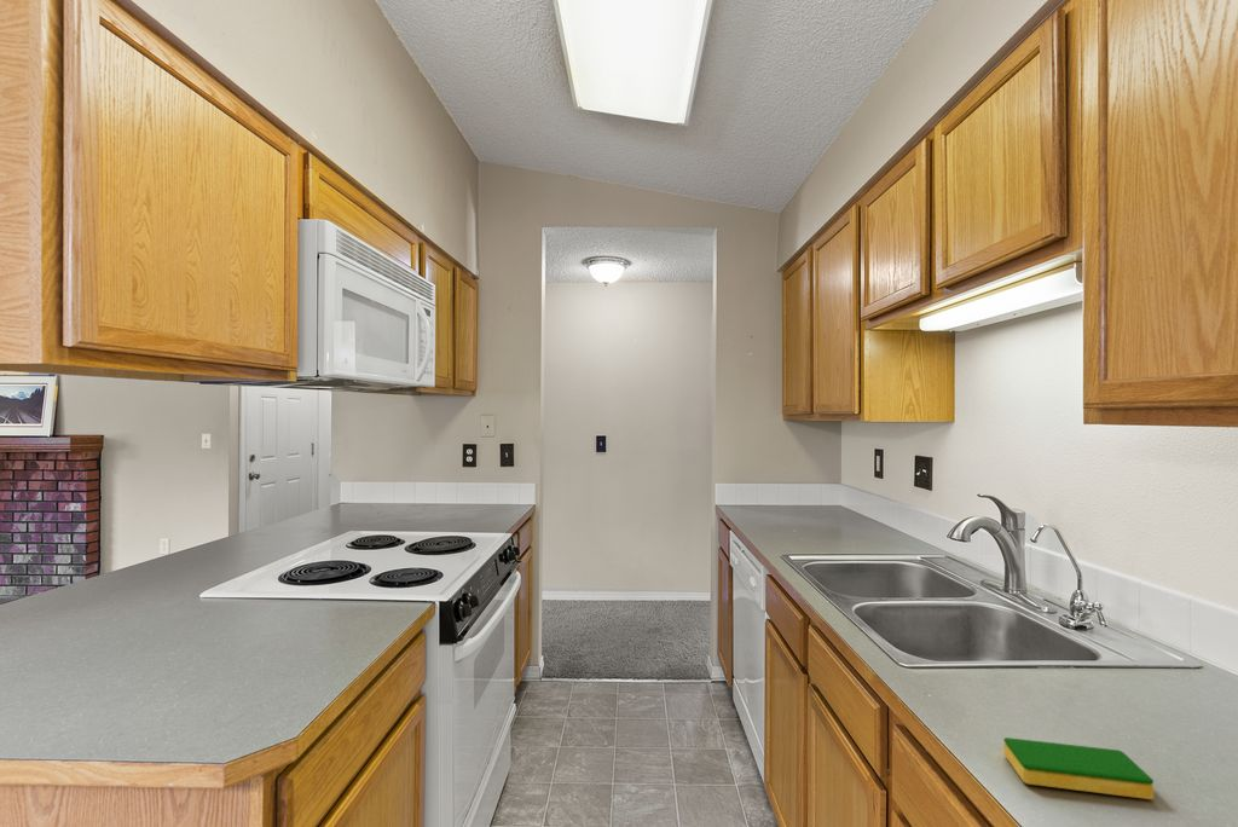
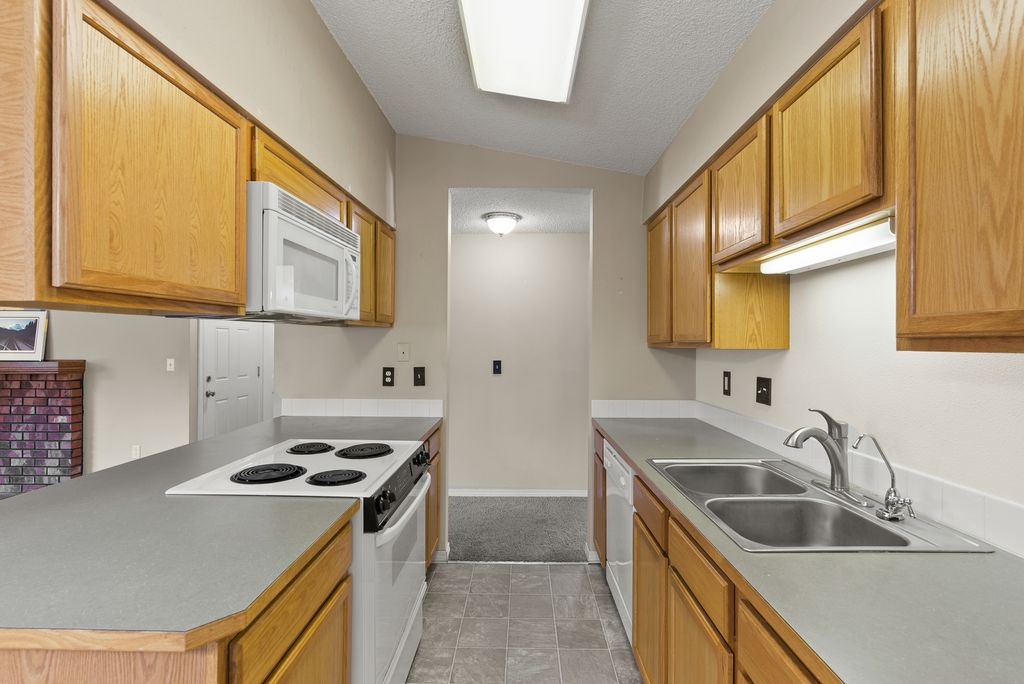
- dish sponge [1002,736,1155,800]
